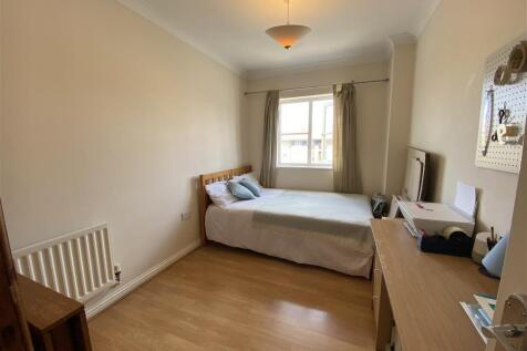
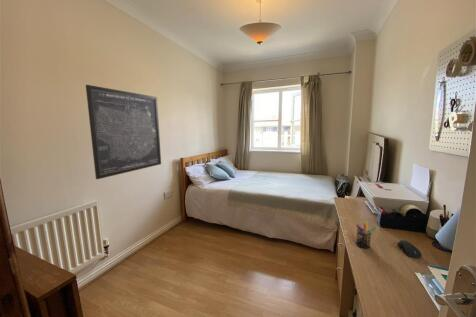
+ pen holder [355,220,377,249]
+ wall art [85,84,162,180]
+ computer mouse [396,239,423,259]
